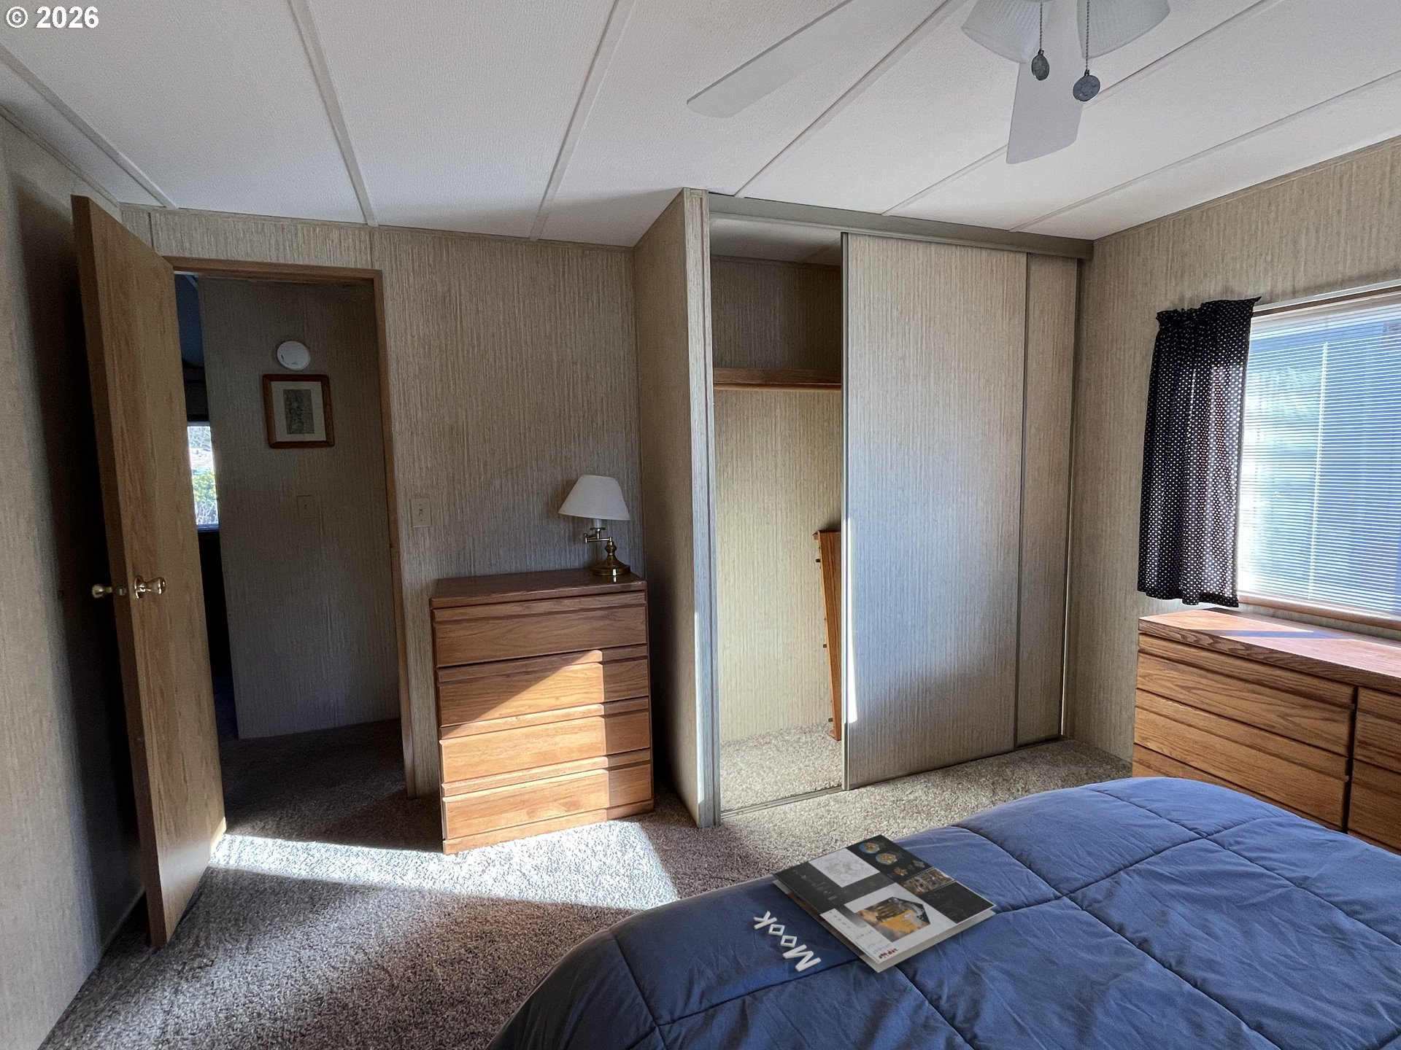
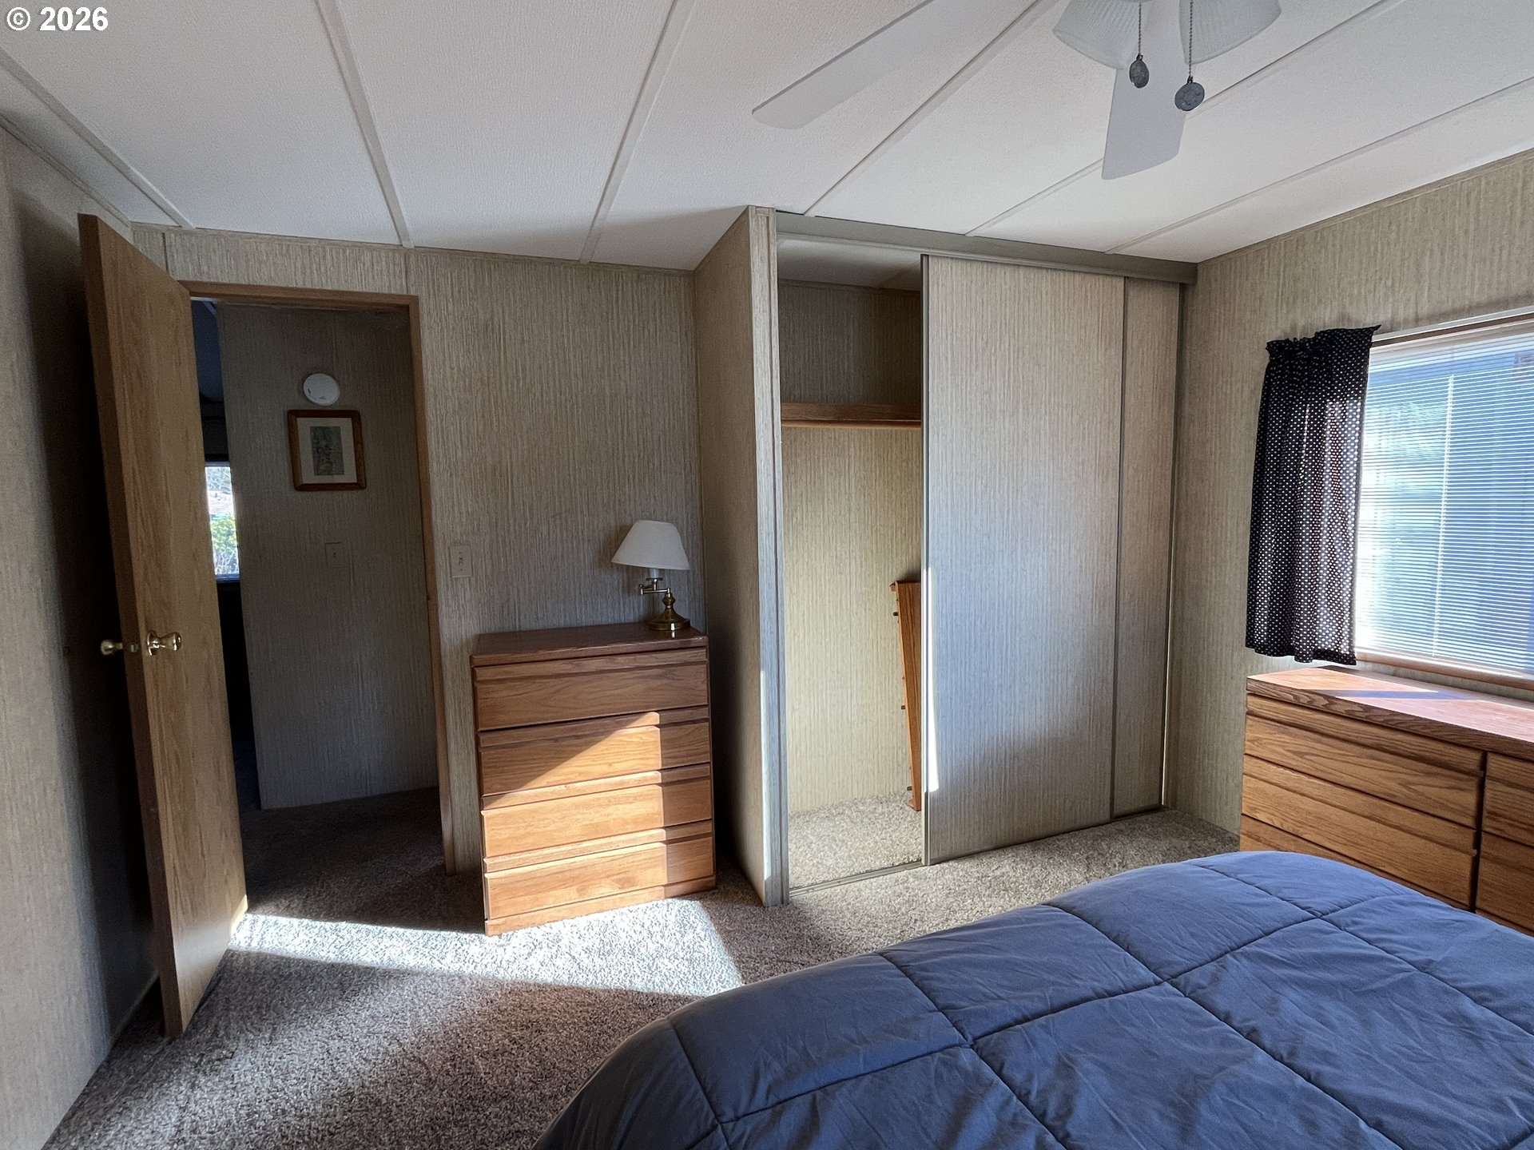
- magazine [753,834,997,974]
